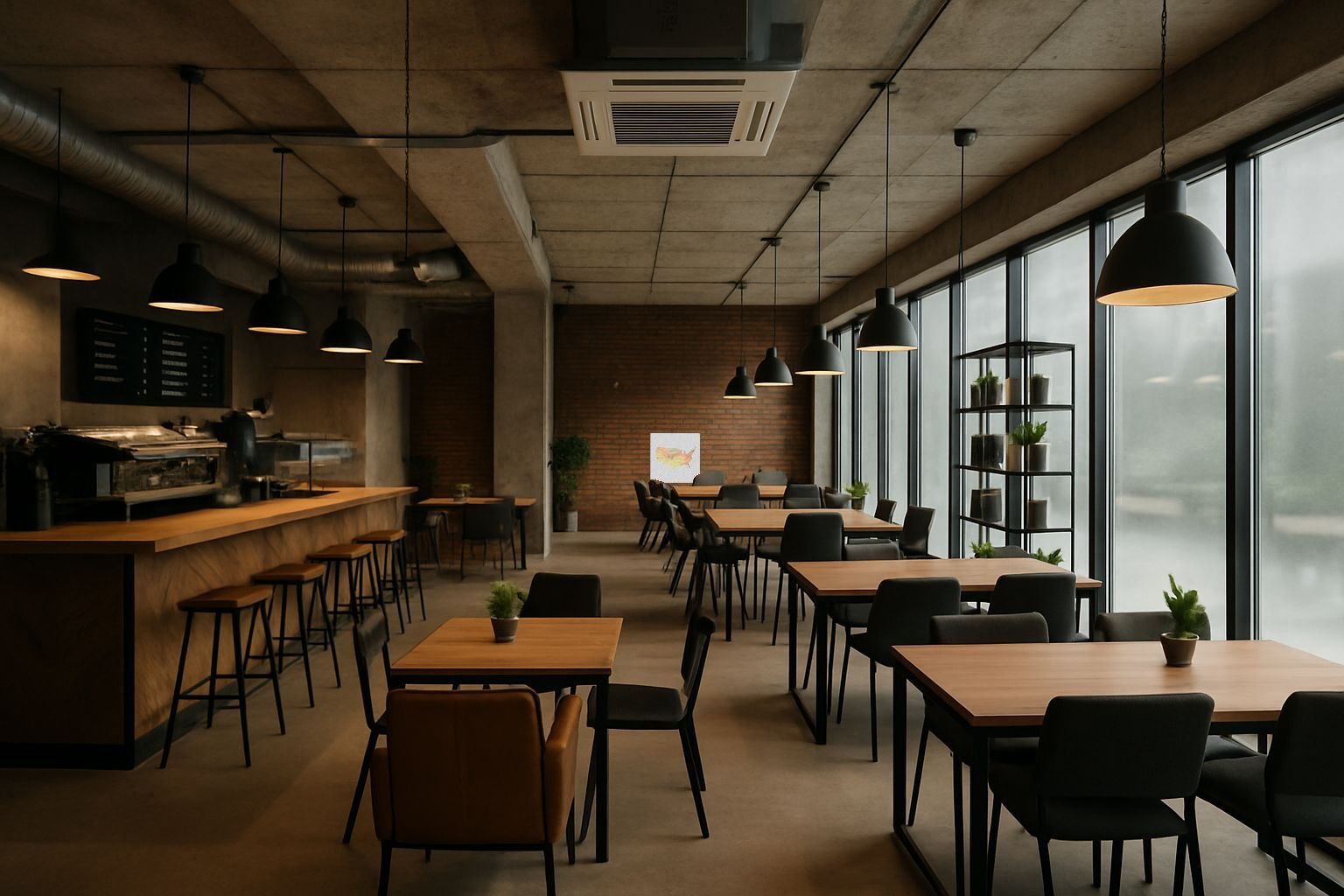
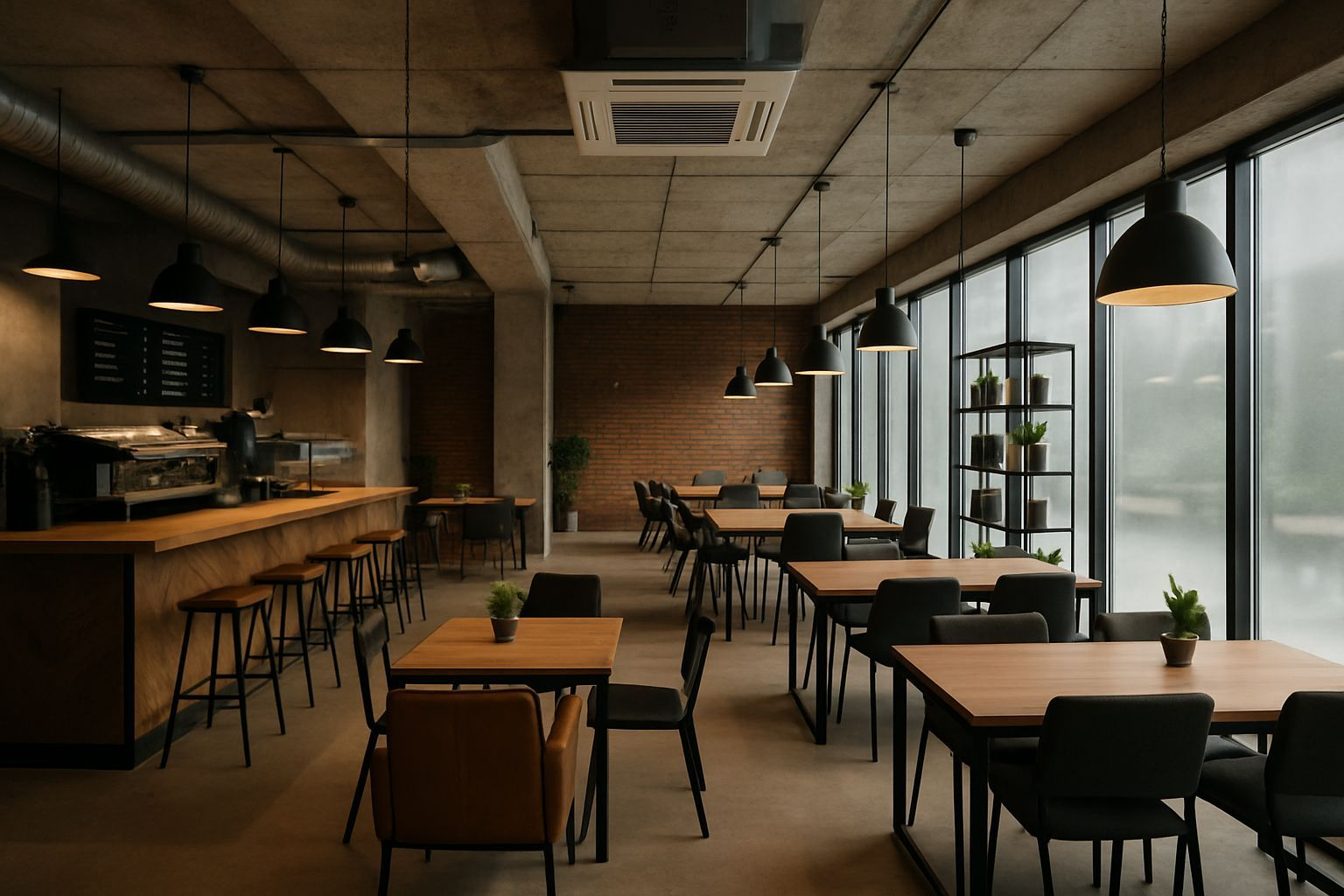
- wall art [648,431,702,485]
